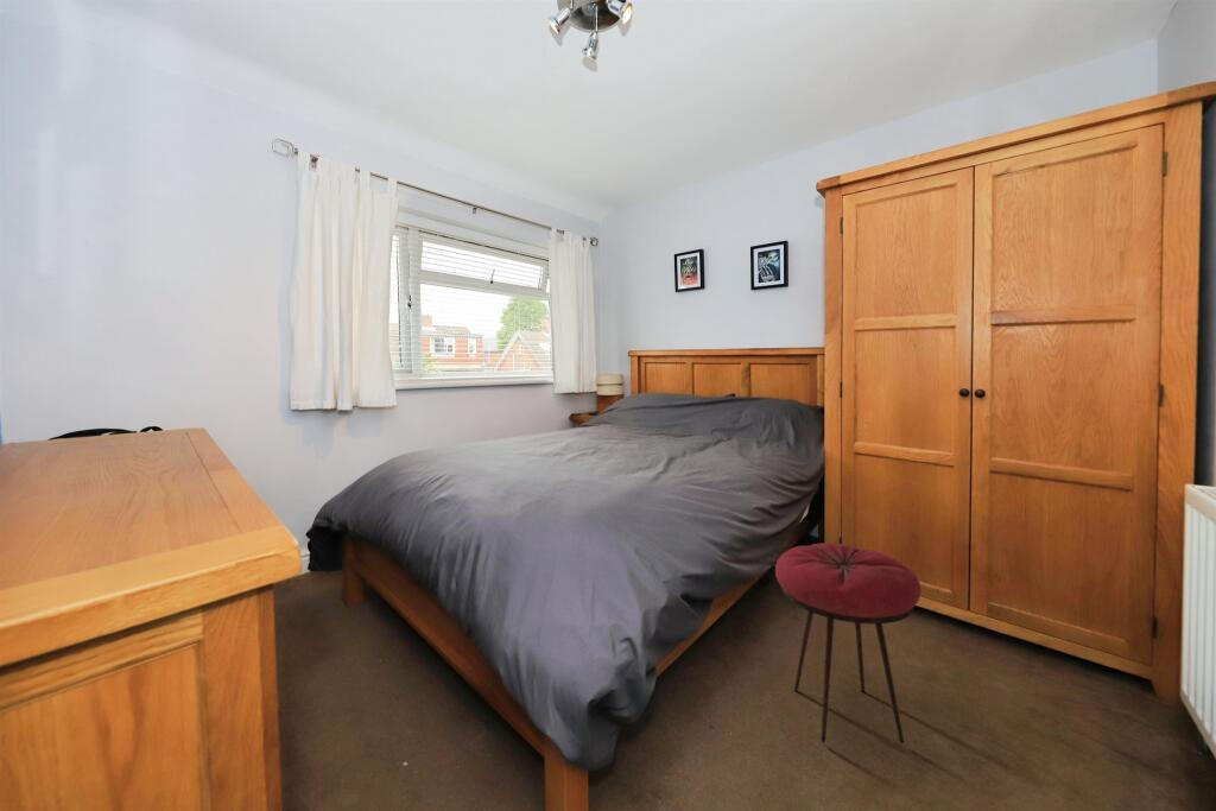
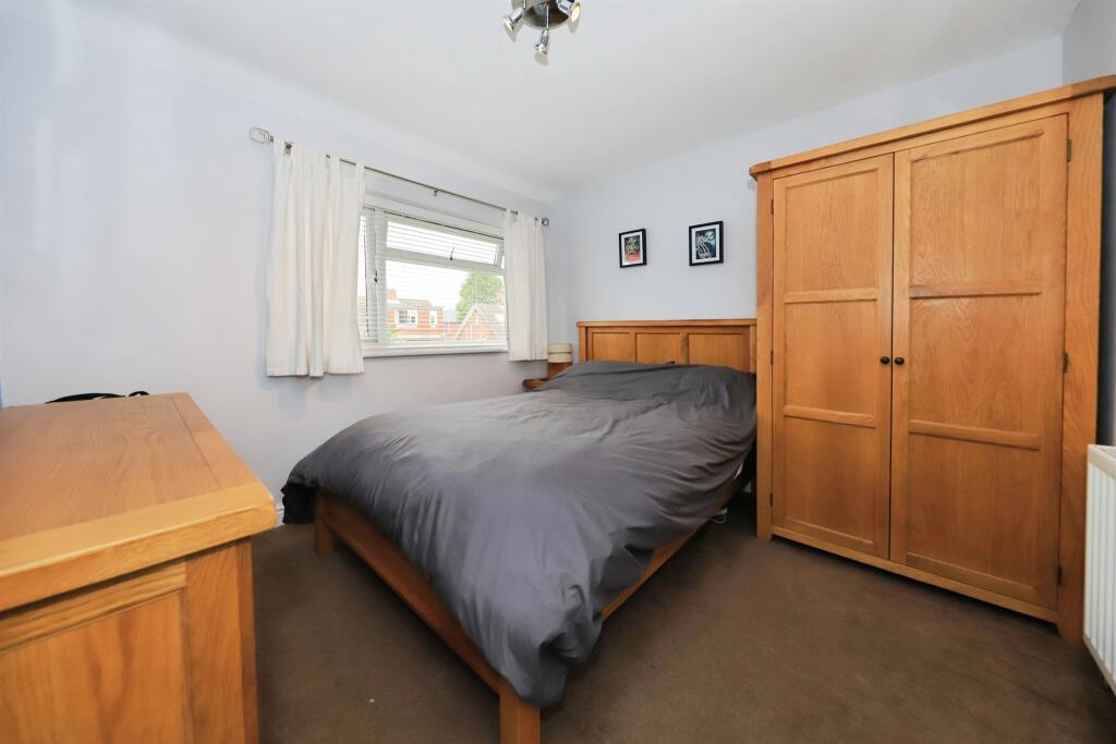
- stool [774,541,923,745]
